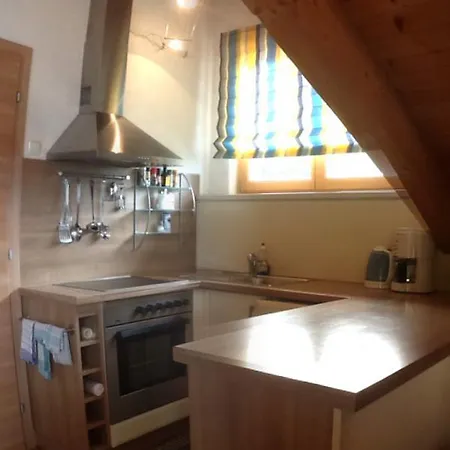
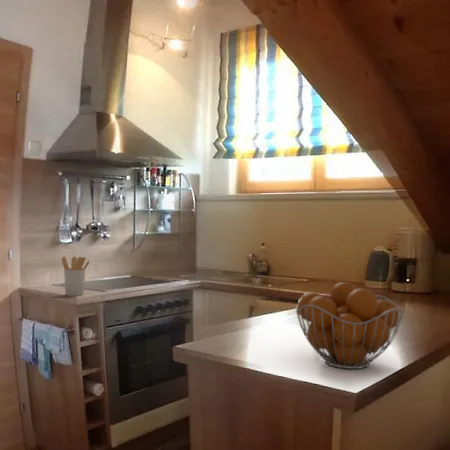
+ fruit basket [295,281,404,370]
+ utensil holder [61,255,91,297]
